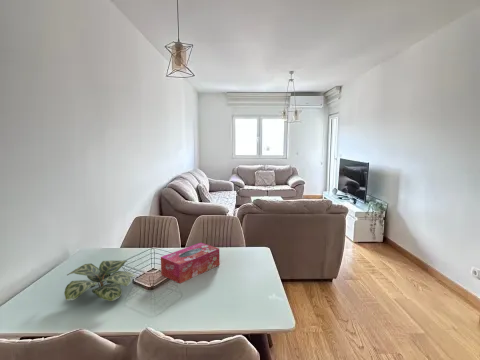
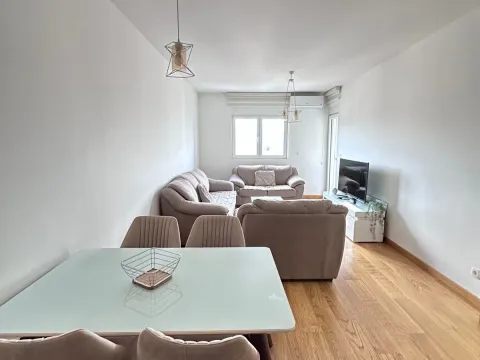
- tissue box [160,242,220,284]
- plant [63,260,136,302]
